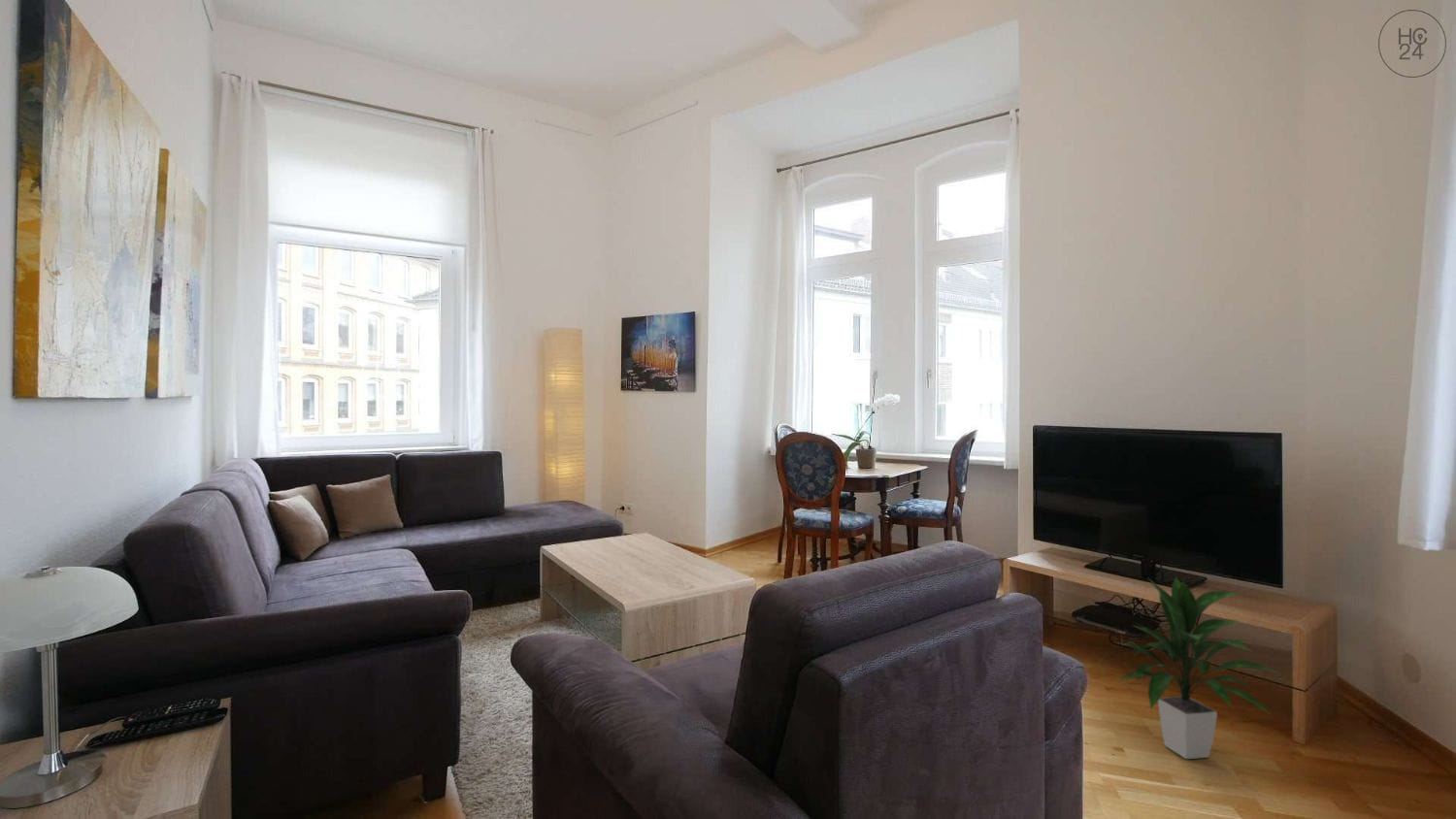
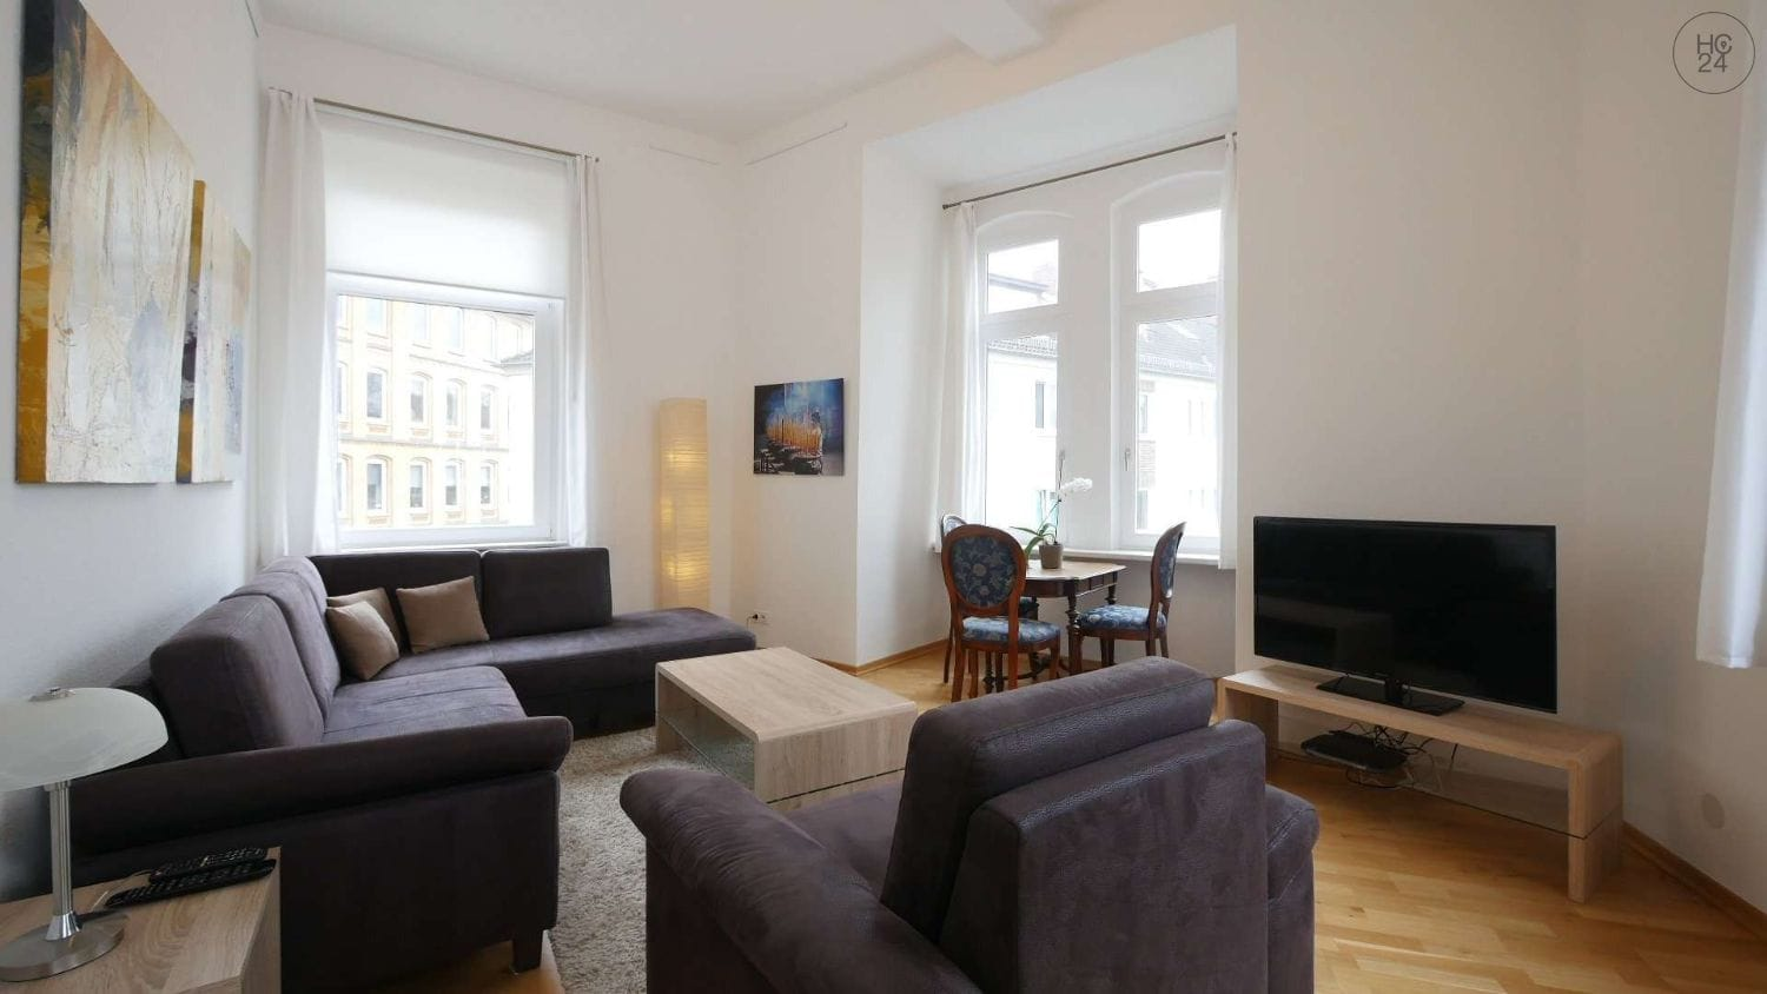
- indoor plant [1114,576,1281,760]
